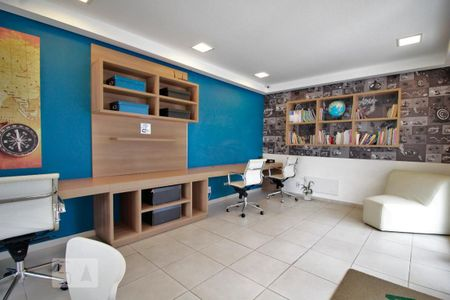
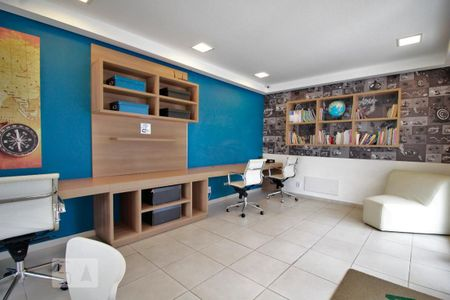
- house plant [295,177,315,201]
